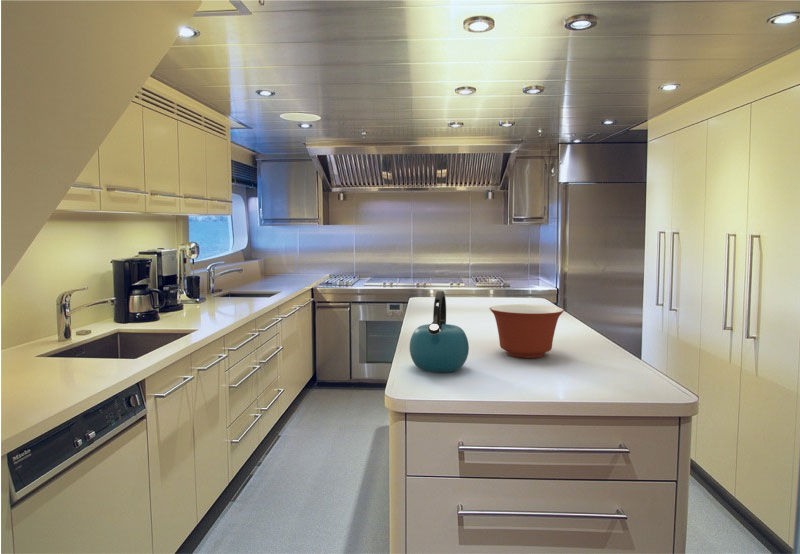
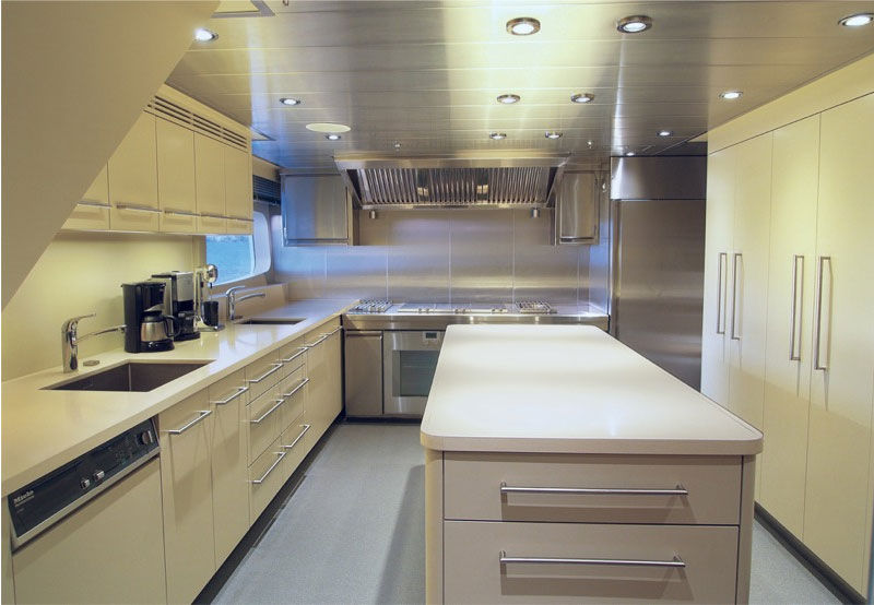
- mixing bowl [489,303,565,359]
- kettle [409,290,470,373]
